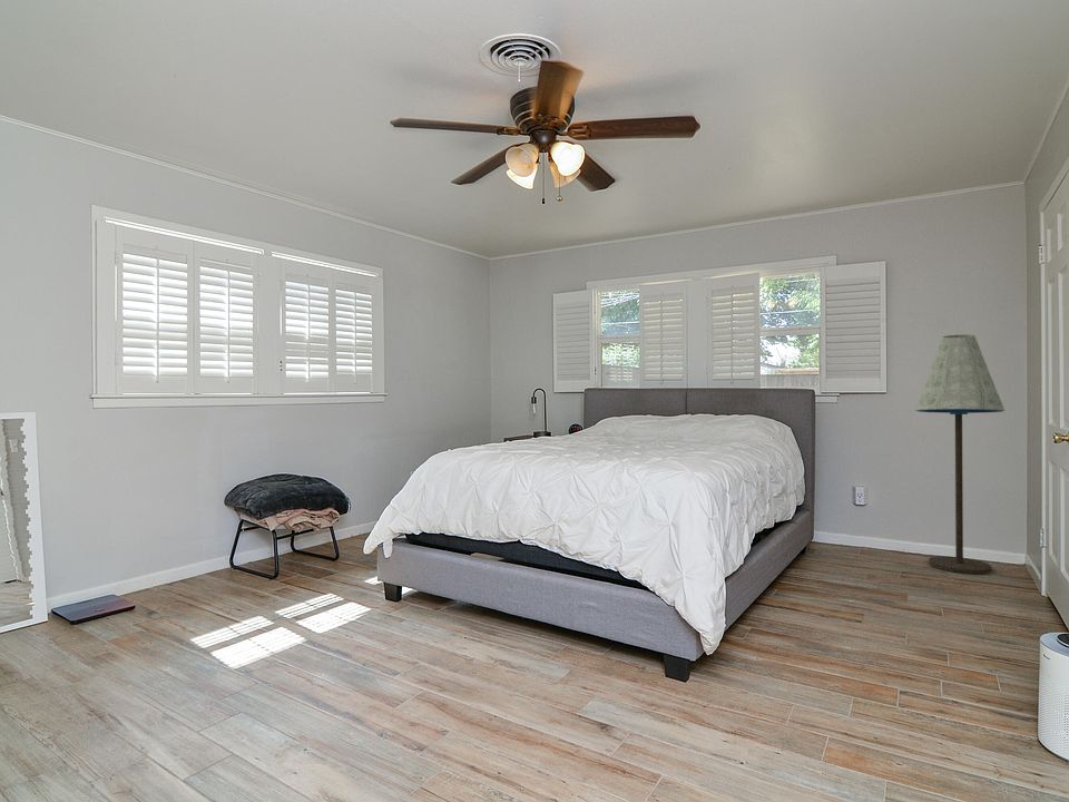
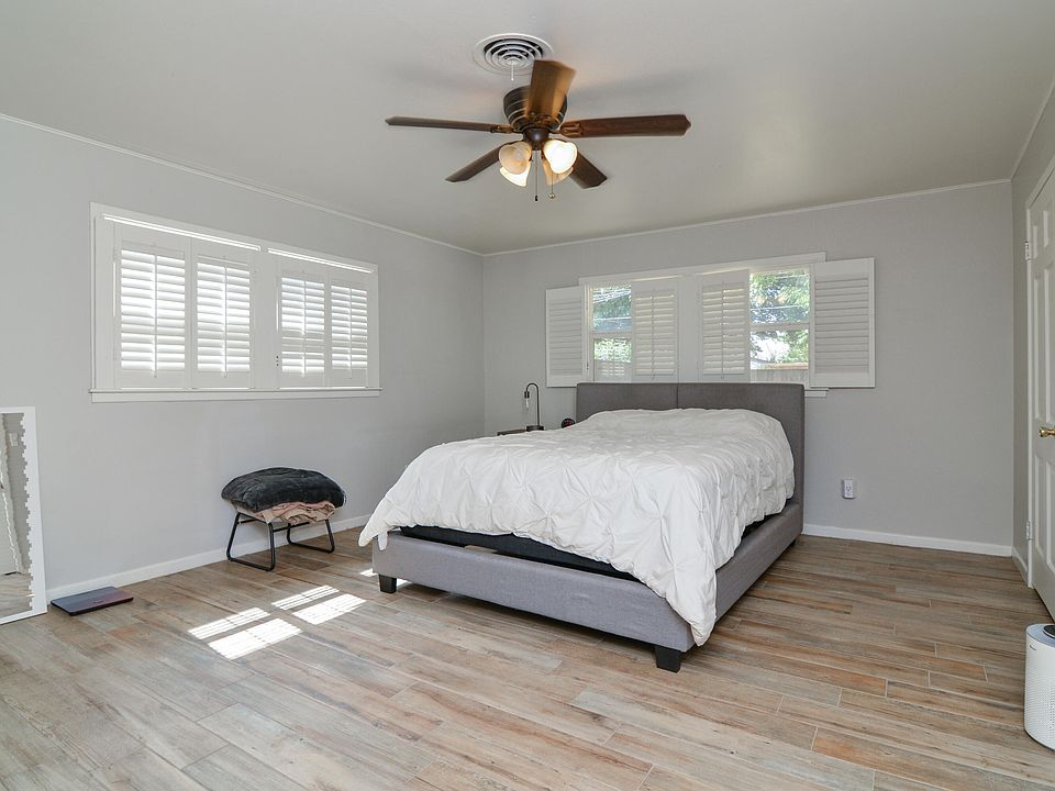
- floor lamp [914,333,1006,575]
